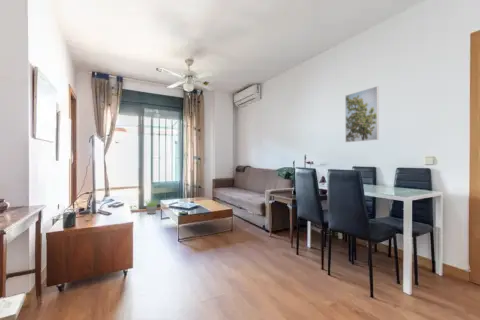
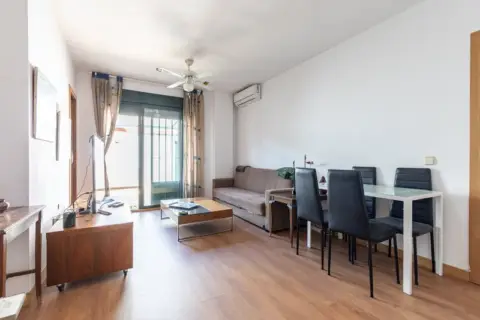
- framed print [344,85,380,143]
- potted plant [143,197,161,215]
